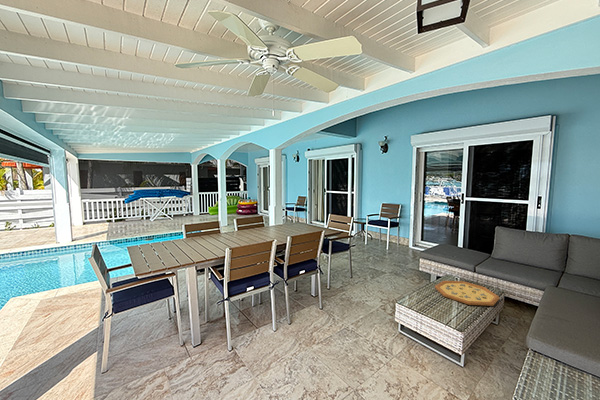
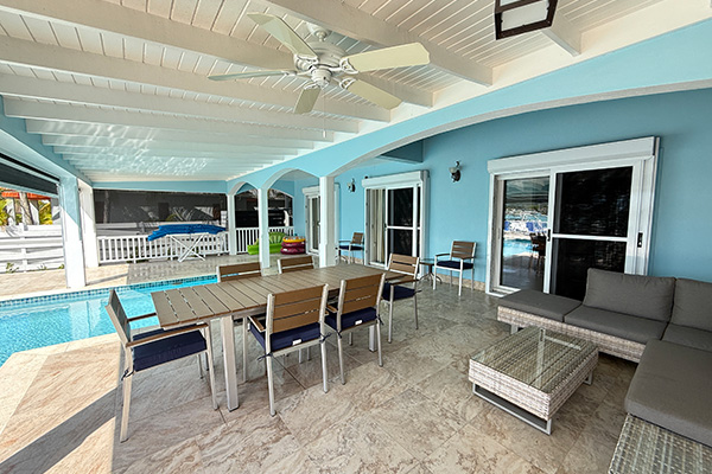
- decorative tray [434,280,501,307]
